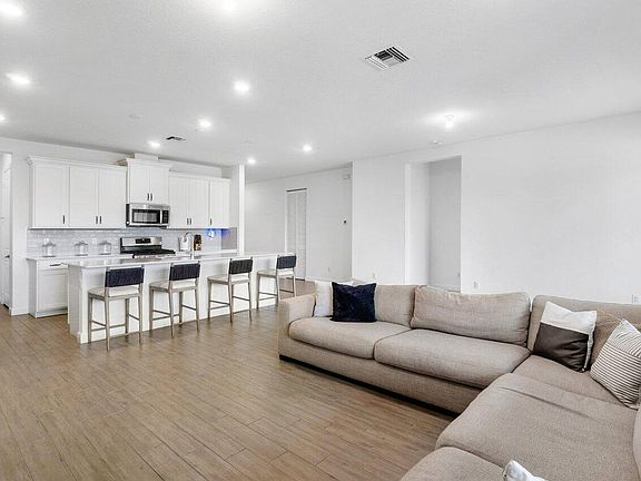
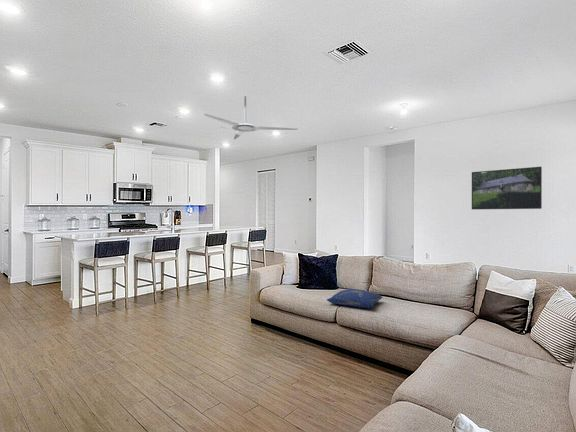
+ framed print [471,166,543,210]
+ cushion [326,288,383,310]
+ ceiling fan [203,95,298,141]
